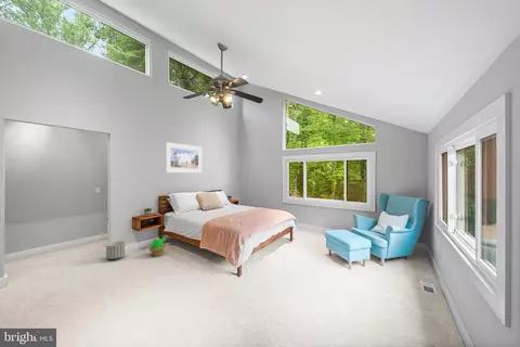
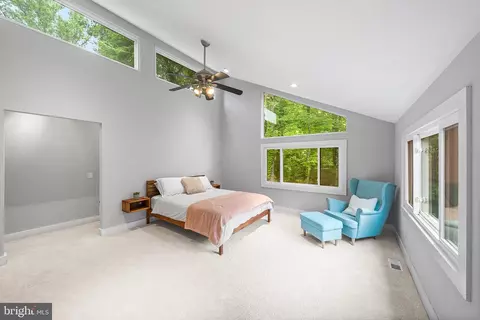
- planter [105,240,126,260]
- decorative plant [148,234,168,257]
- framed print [165,141,203,174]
